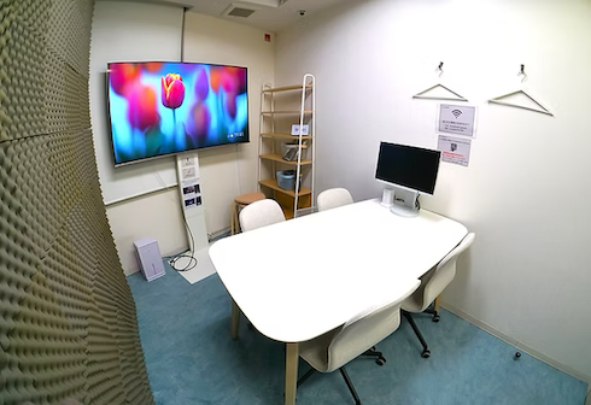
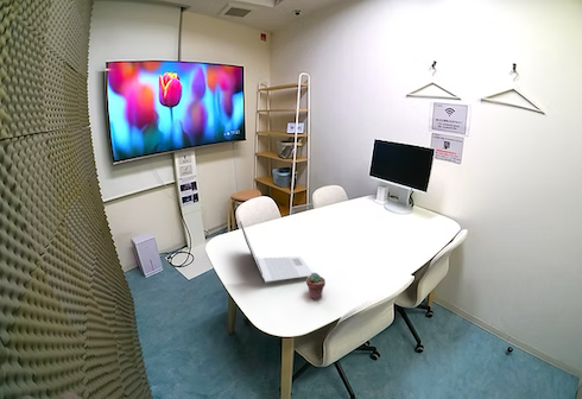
+ potted succulent [305,272,327,300]
+ laptop [239,220,314,284]
